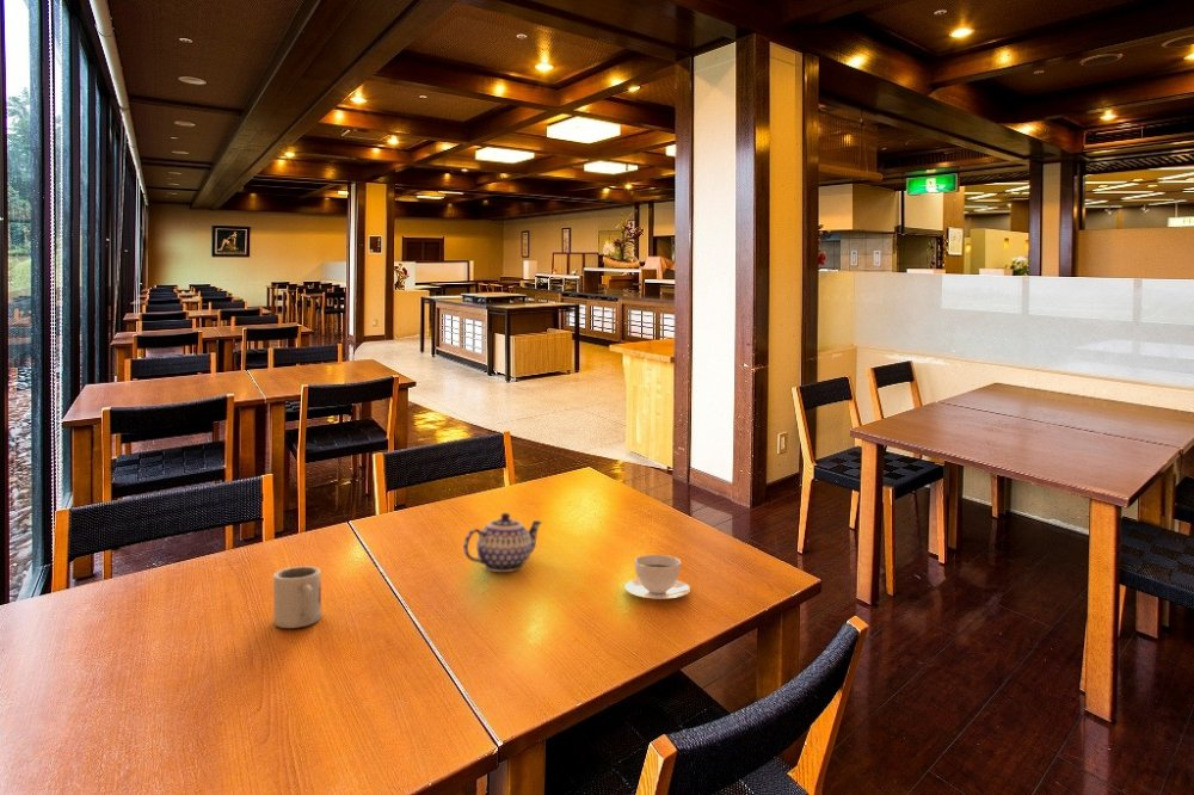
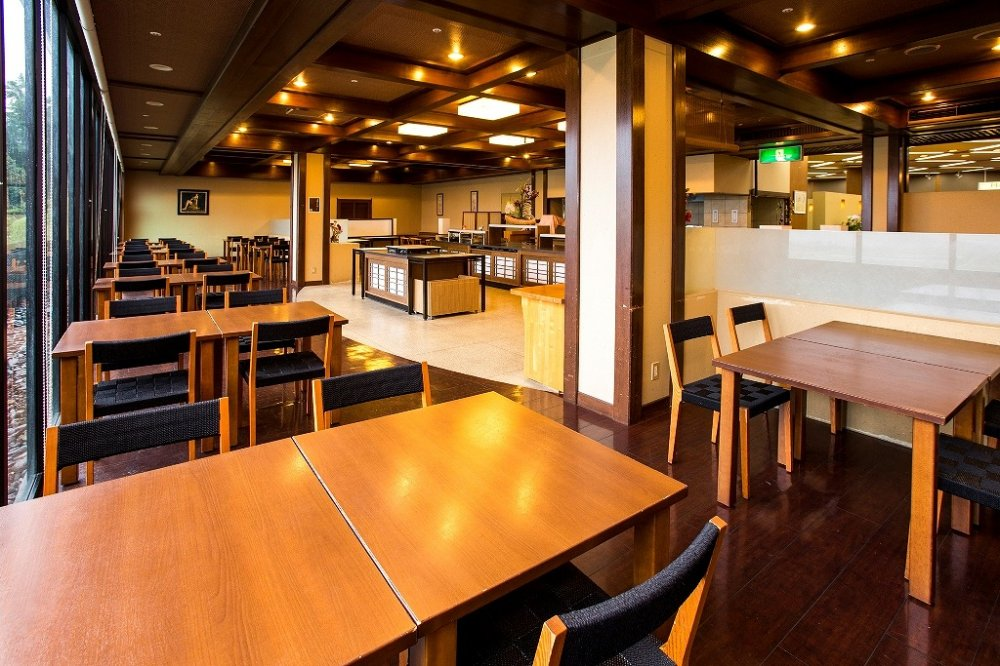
- teacup [623,554,691,600]
- teapot [462,512,543,573]
- cup [272,565,322,629]
